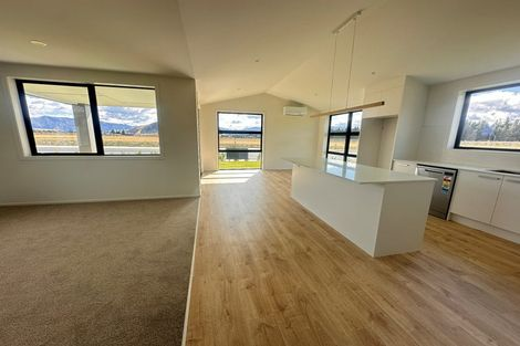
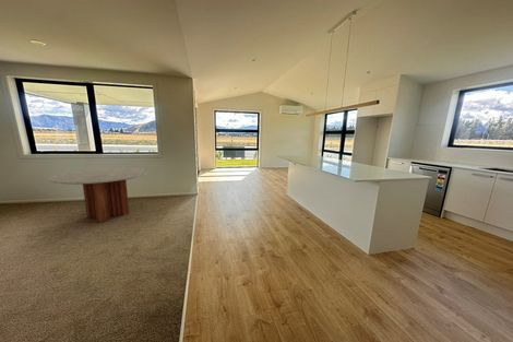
+ coffee table [47,166,148,223]
